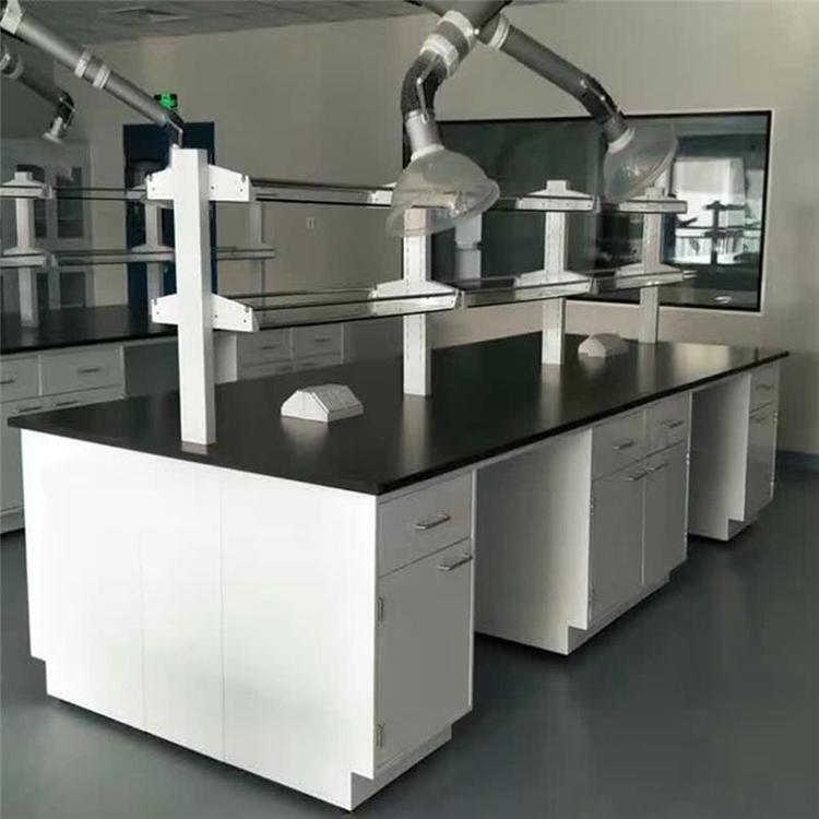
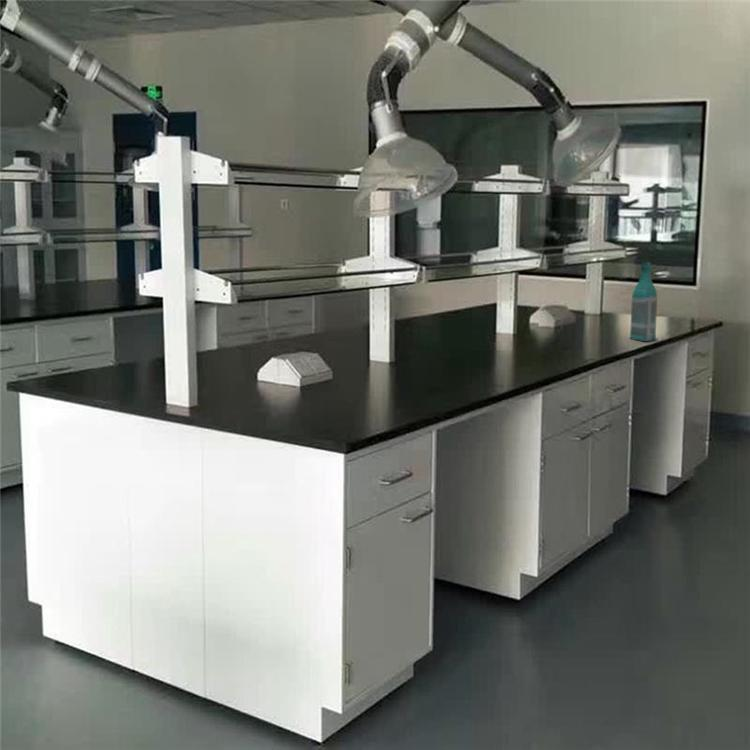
+ bottle [628,261,658,342]
